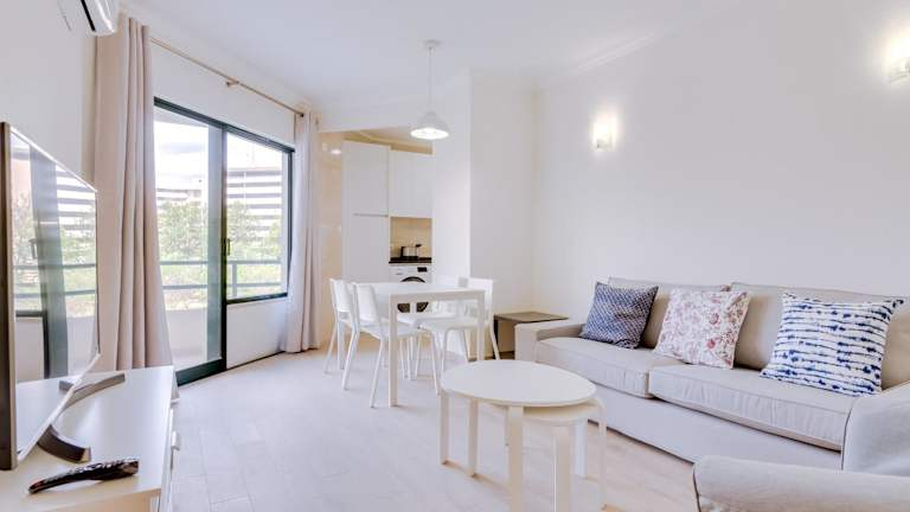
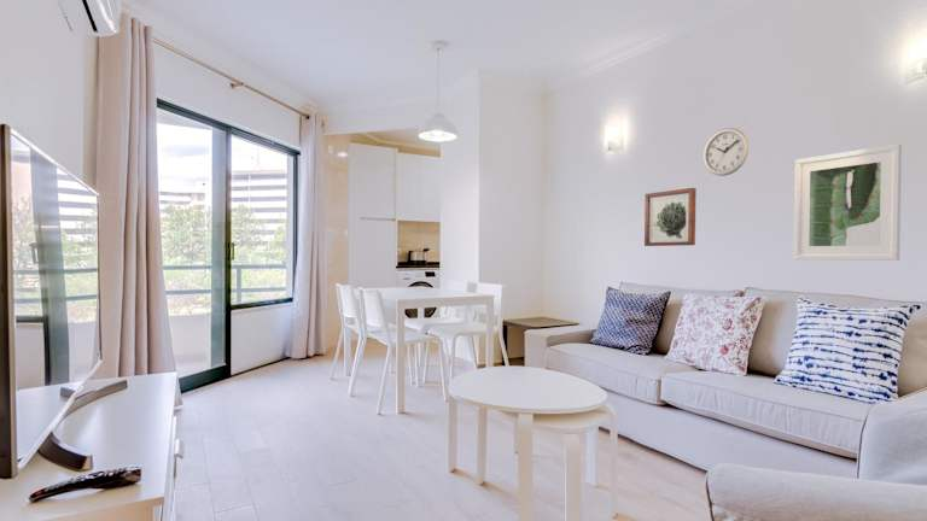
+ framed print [793,142,903,262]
+ wall clock [702,127,751,177]
+ wall art [643,187,698,247]
